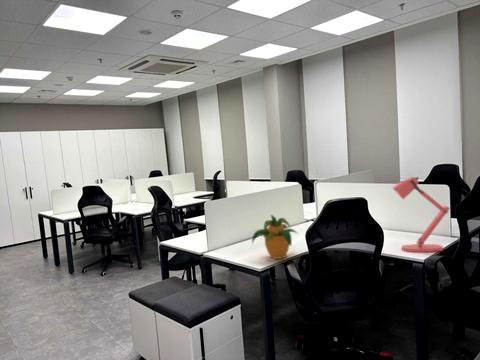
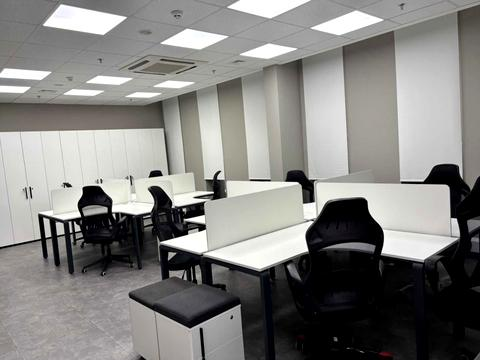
- desk lamp [391,176,451,253]
- potted plant [251,214,299,260]
